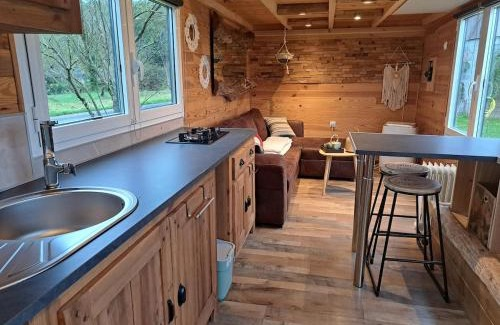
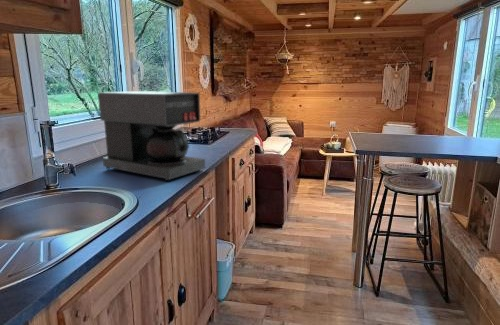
+ coffee maker [97,90,206,182]
